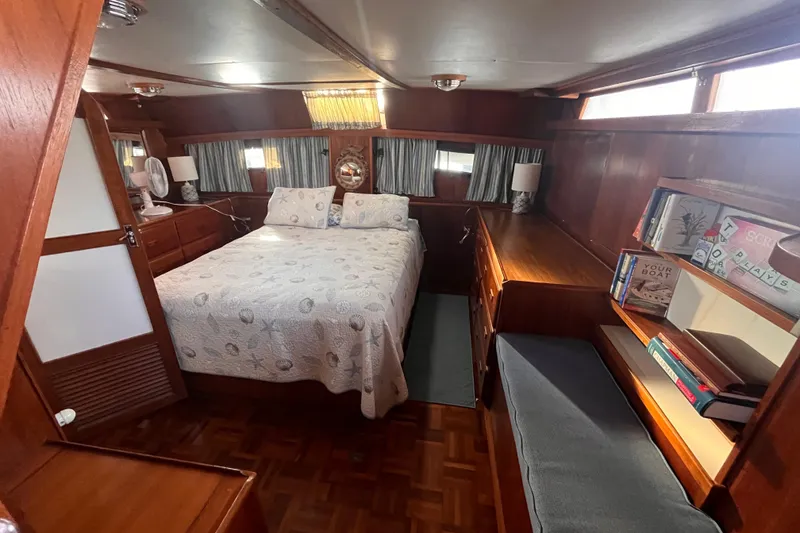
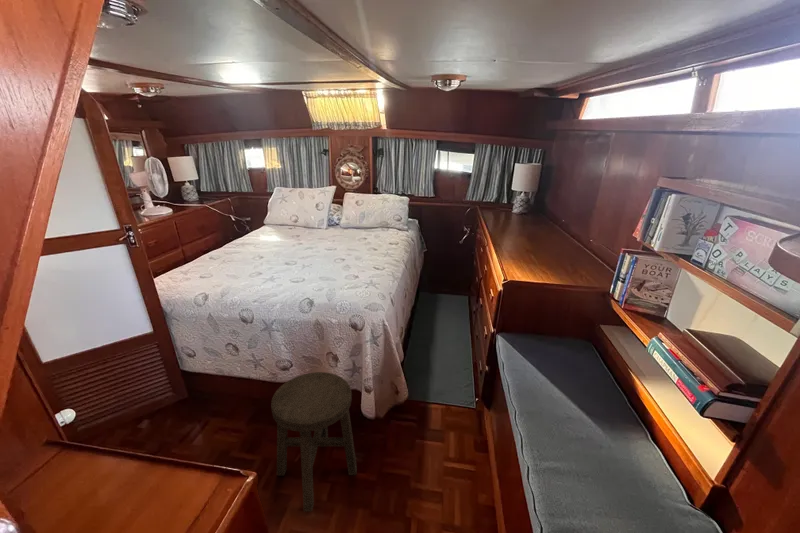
+ stool [270,371,358,513]
